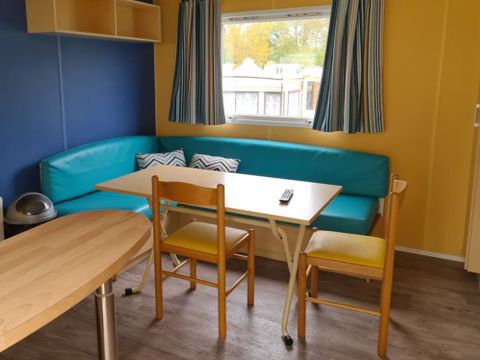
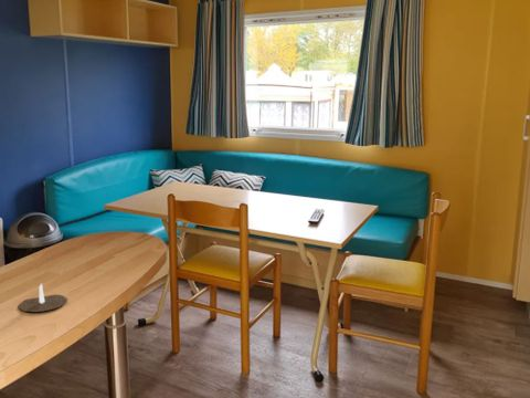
+ candle [18,282,68,313]
